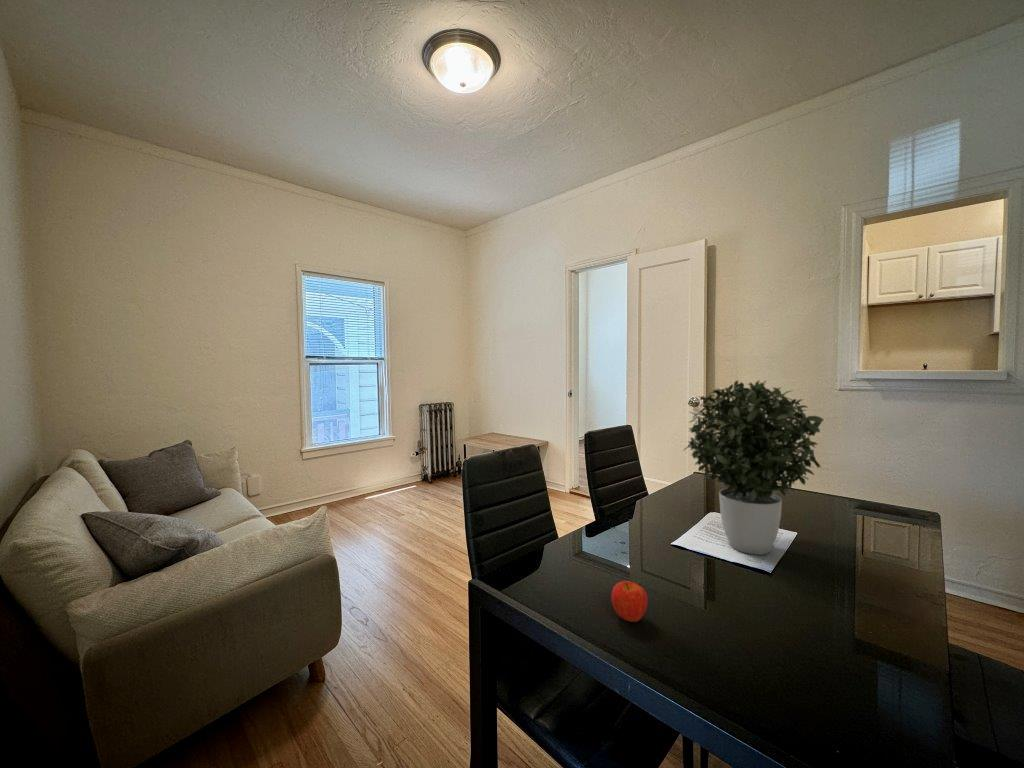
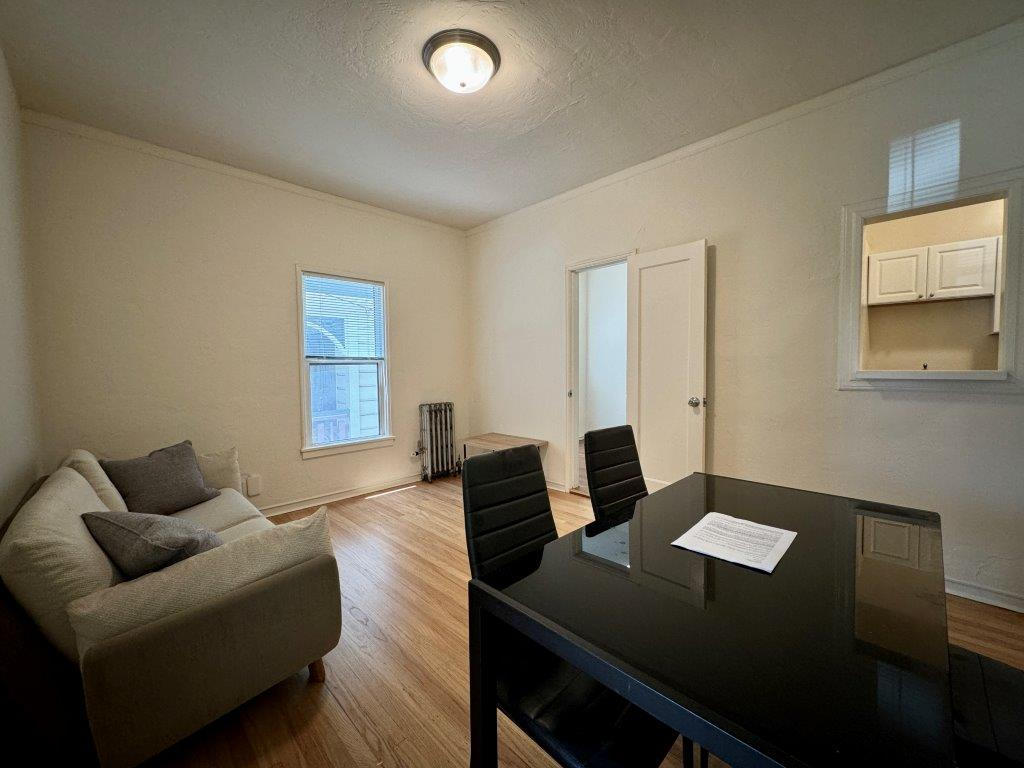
- potted plant [682,379,825,556]
- fruit [610,580,649,623]
